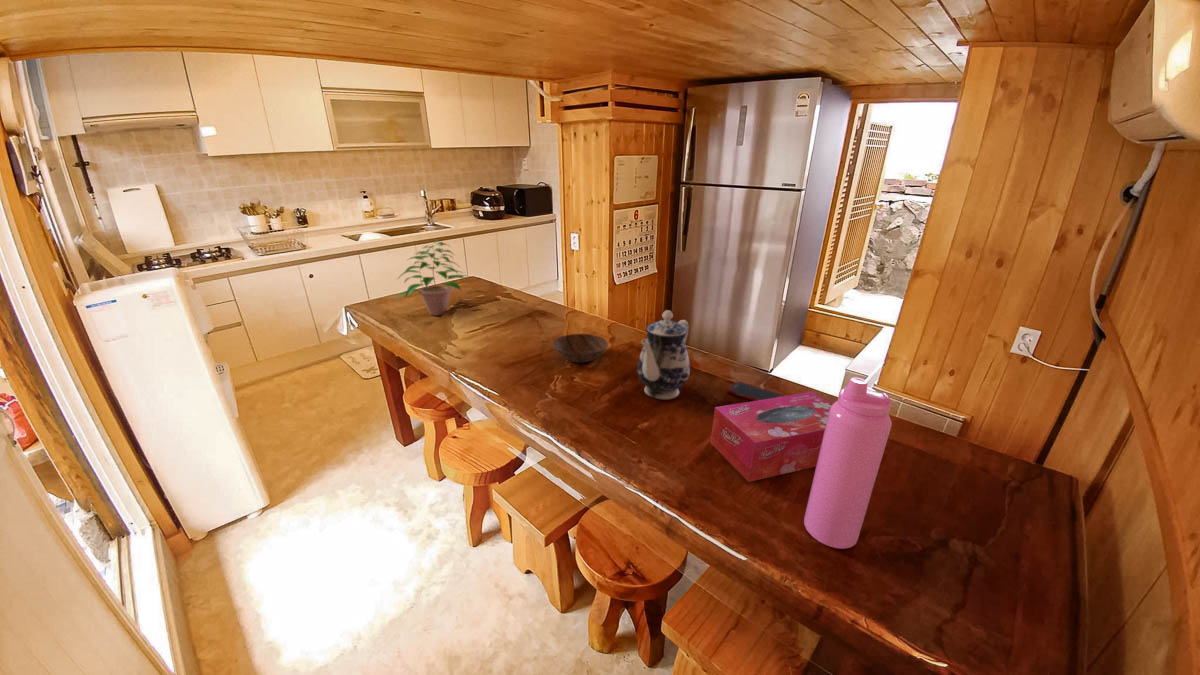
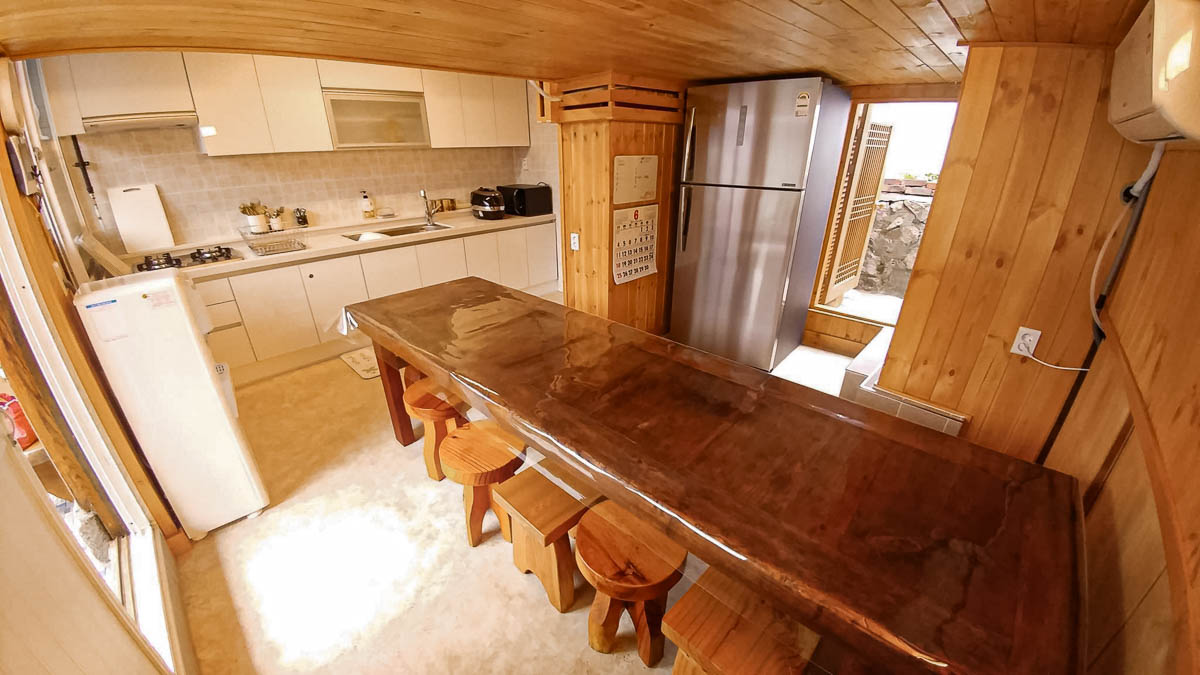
- teapot [636,309,691,400]
- cell phone [727,380,784,401]
- potted plant [392,238,470,317]
- water bottle [803,377,893,550]
- bowl [552,333,609,363]
- tissue box [709,391,834,483]
